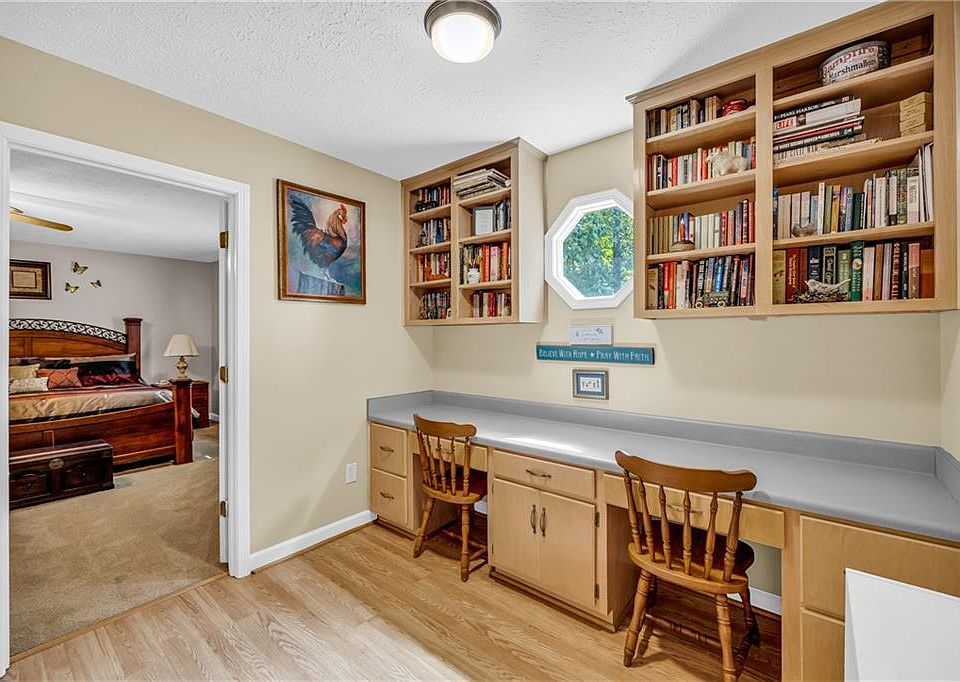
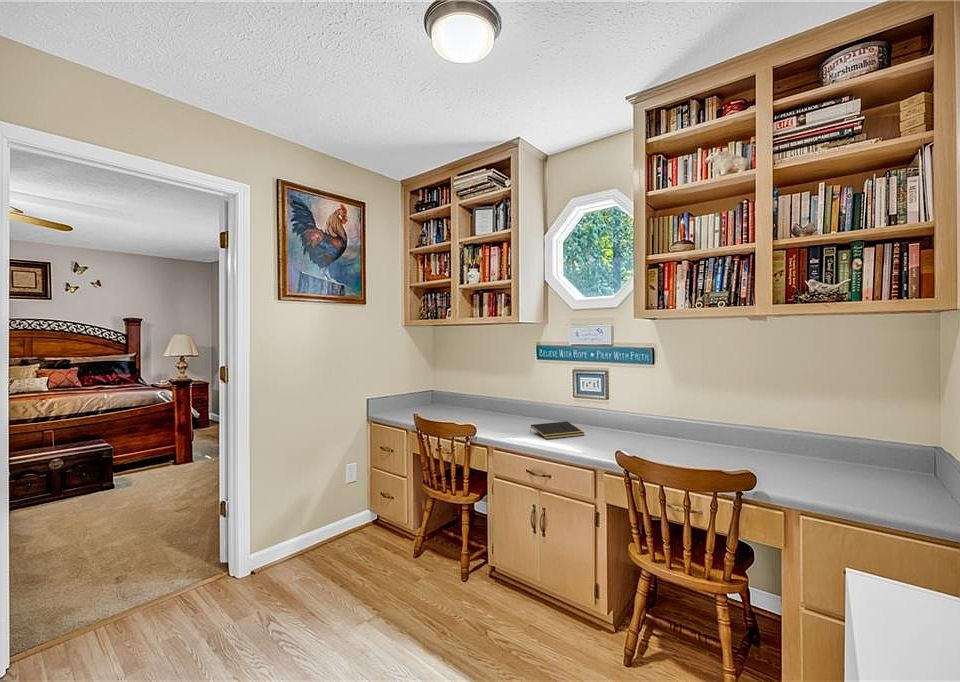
+ notepad [529,421,585,440]
